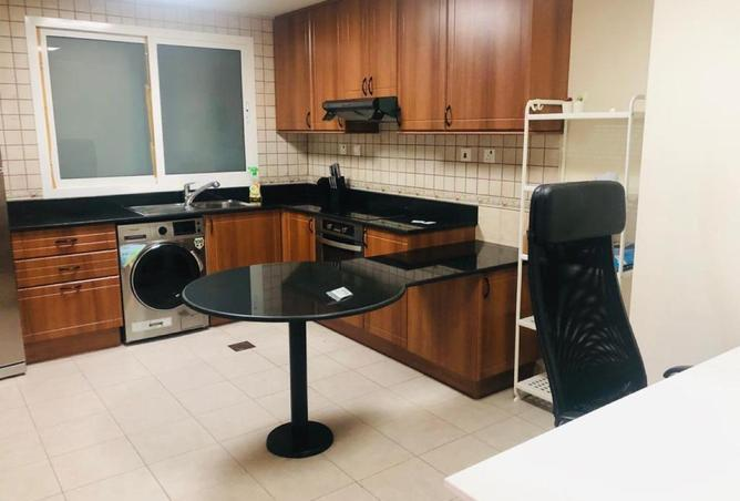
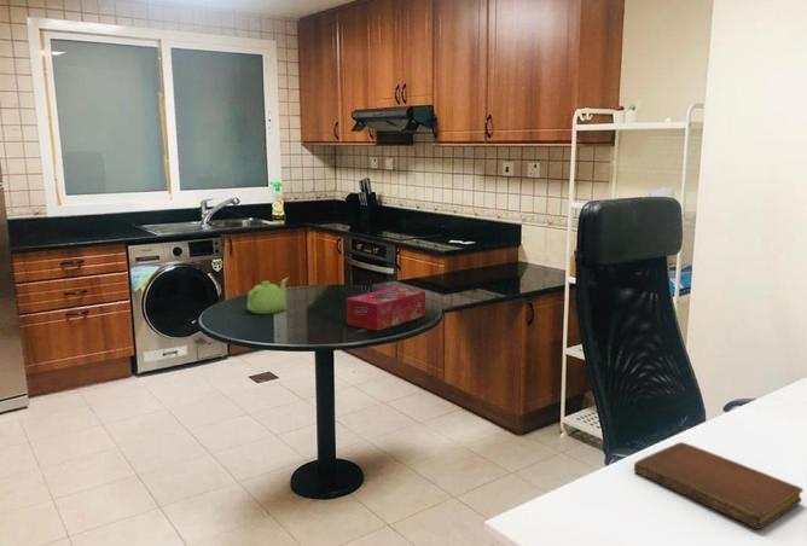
+ tissue box [346,285,426,332]
+ notebook [633,441,805,530]
+ teapot [246,277,289,315]
